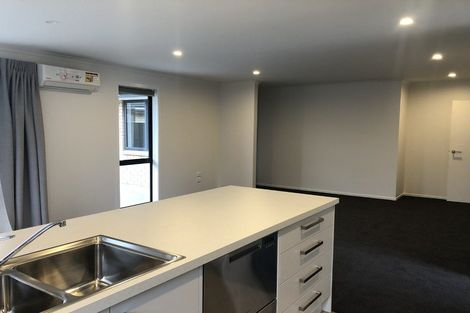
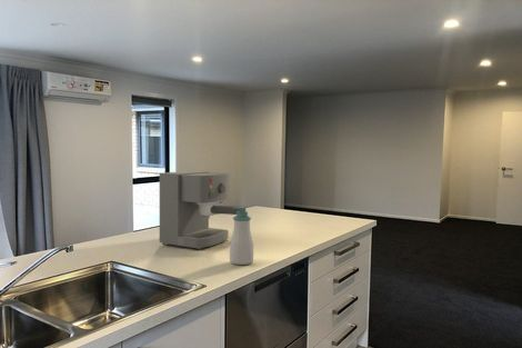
+ coffee maker [159,170,242,251]
+ soap bottle [229,206,254,266]
